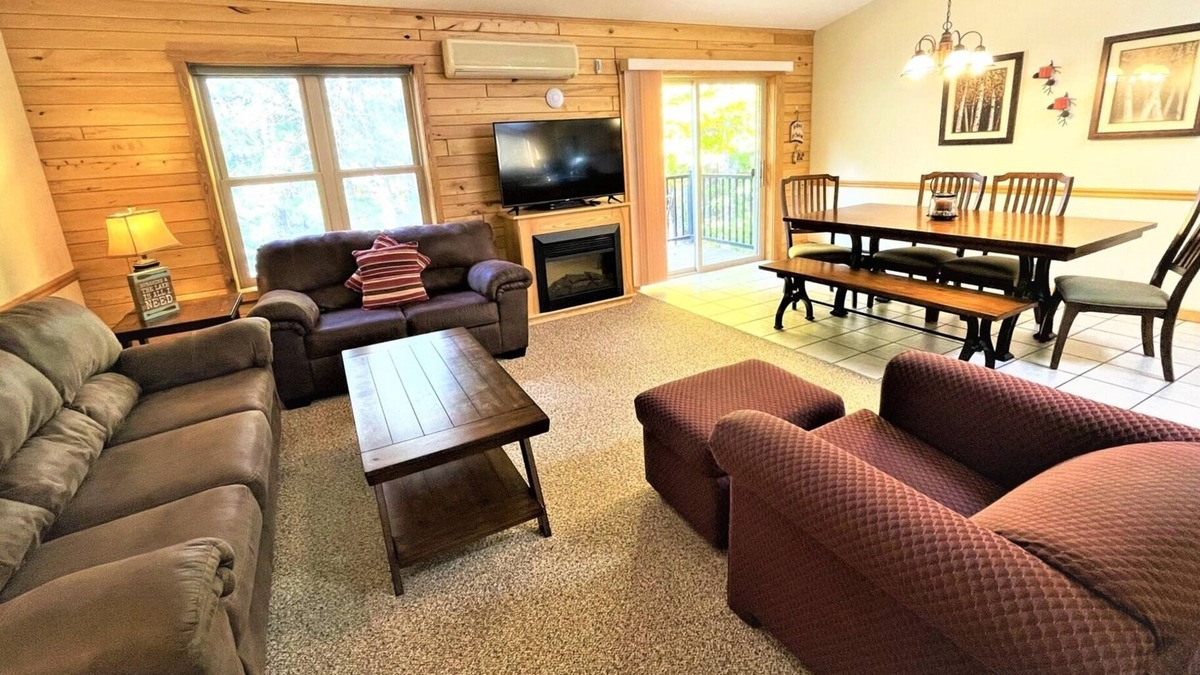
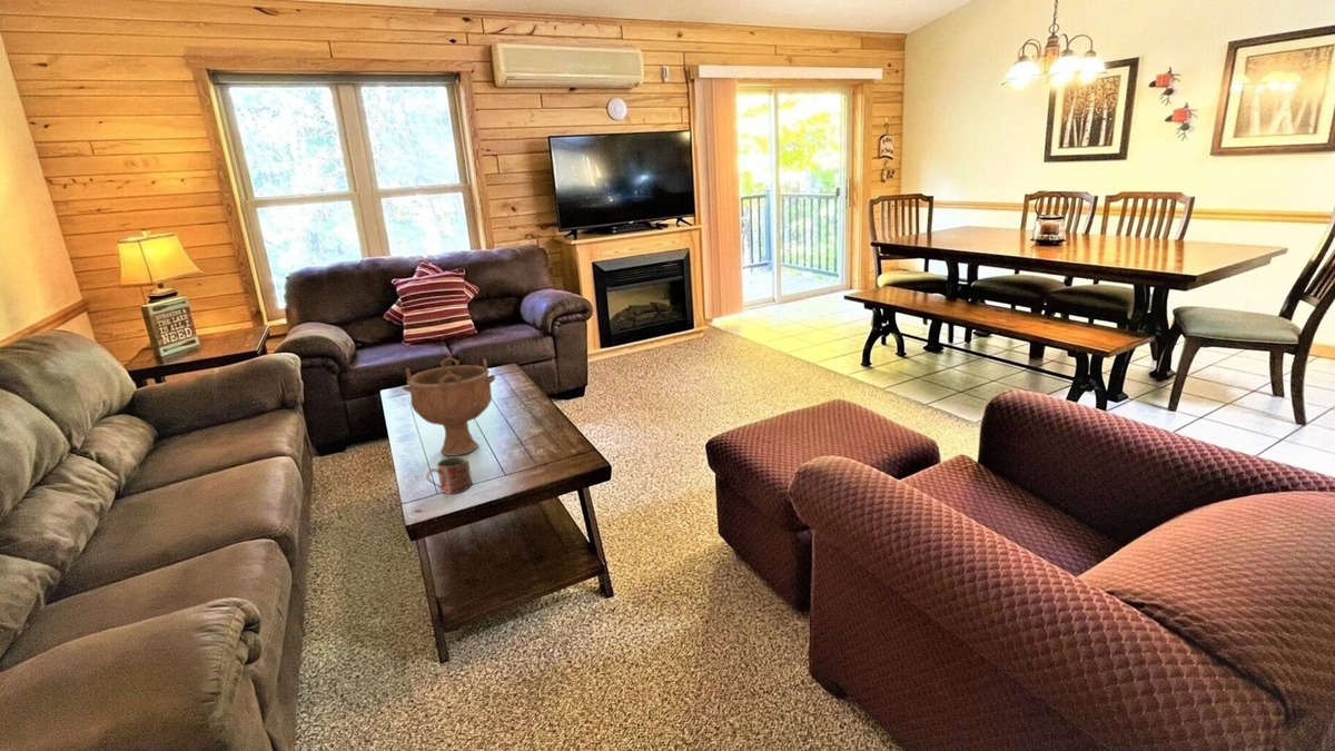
+ decorative bowl [402,354,496,457]
+ mug [425,455,473,495]
